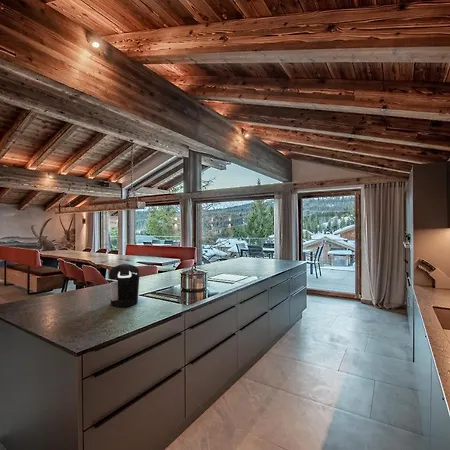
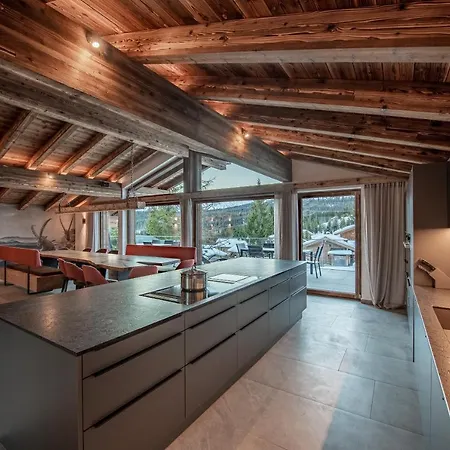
- coffee maker [108,263,141,308]
